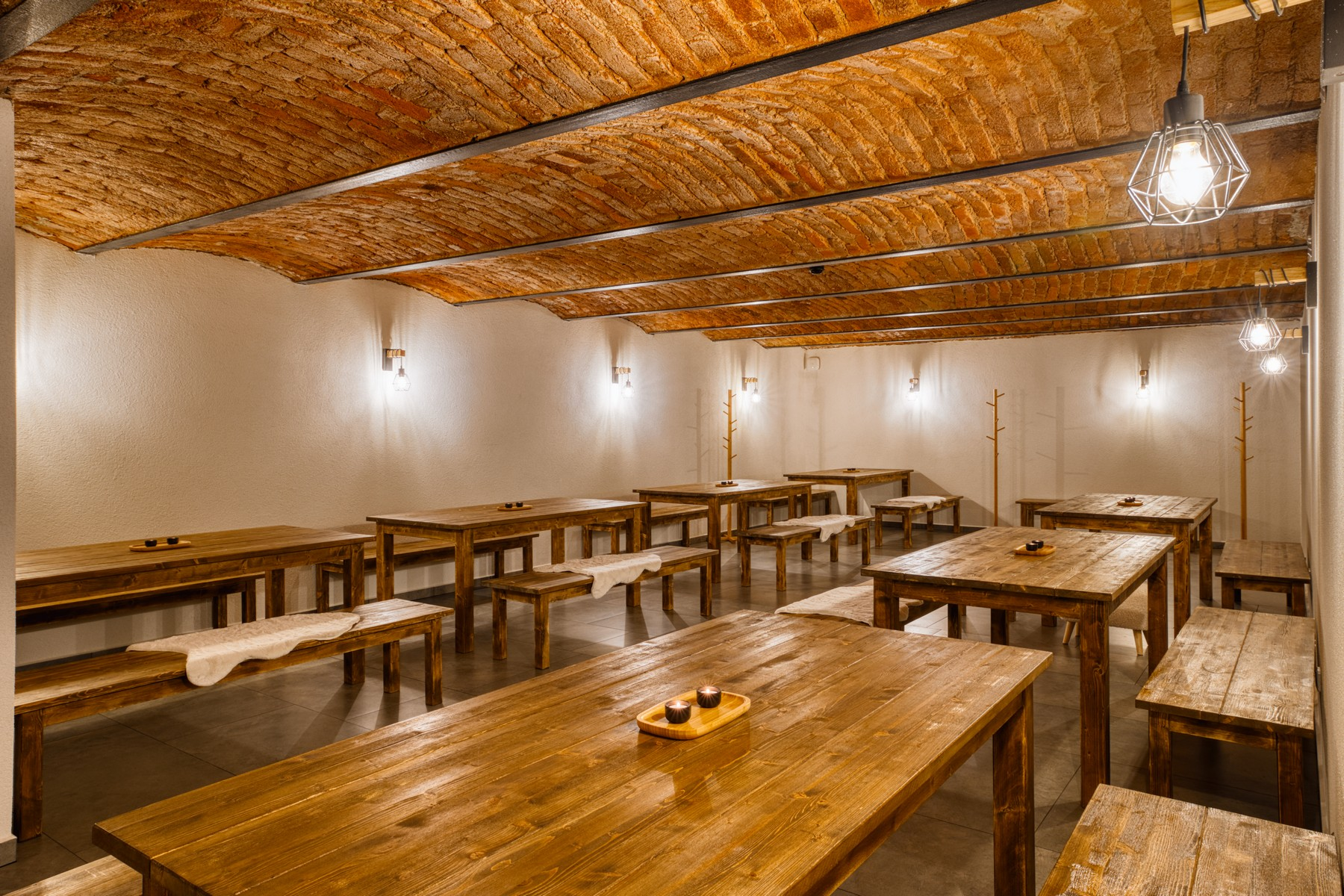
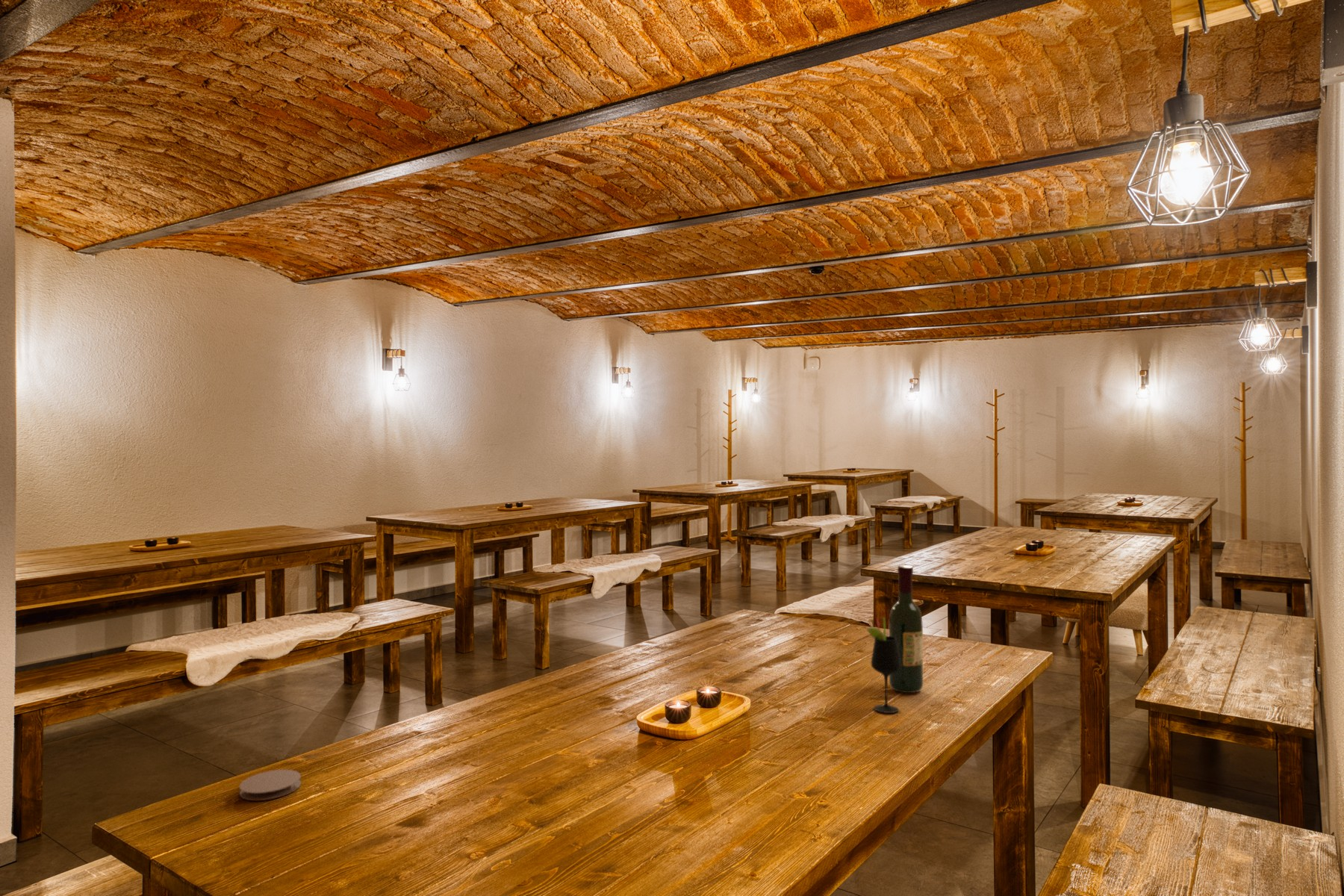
+ coaster [239,769,302,801]
+ wine bottle [889,564,924,694]
+ wine glass [866,617,901,714]
